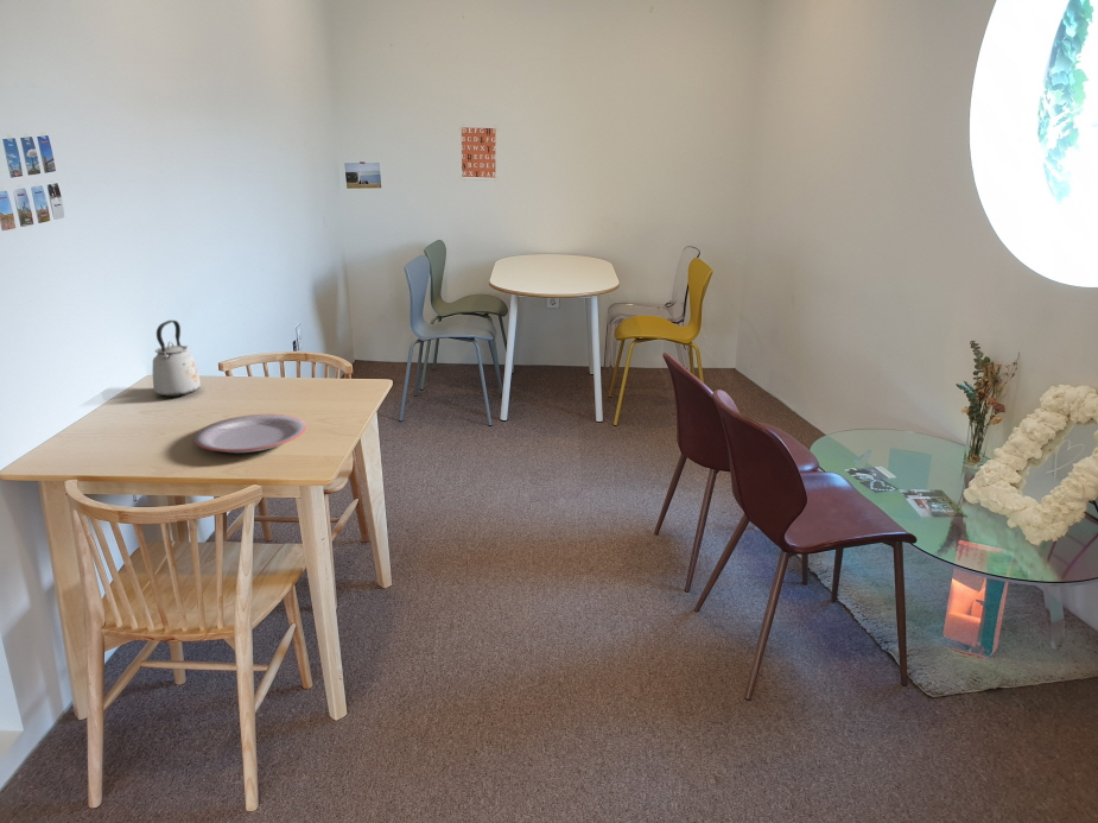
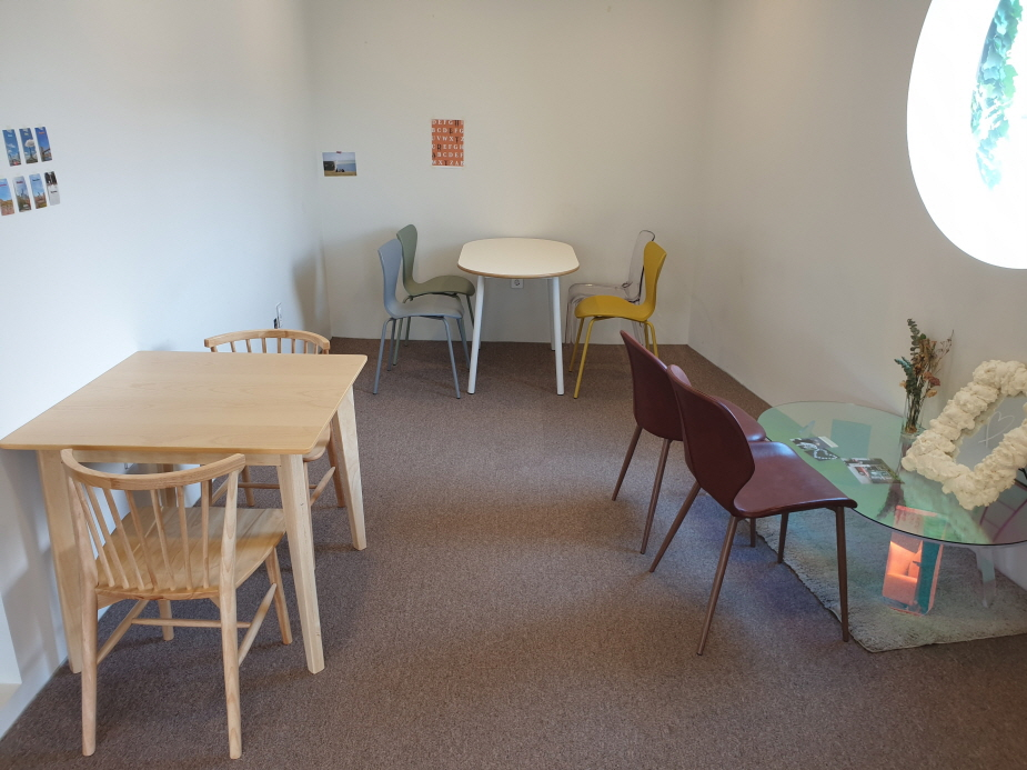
- plate [192,413,307,454]
- kettle [152,319,202,398]
